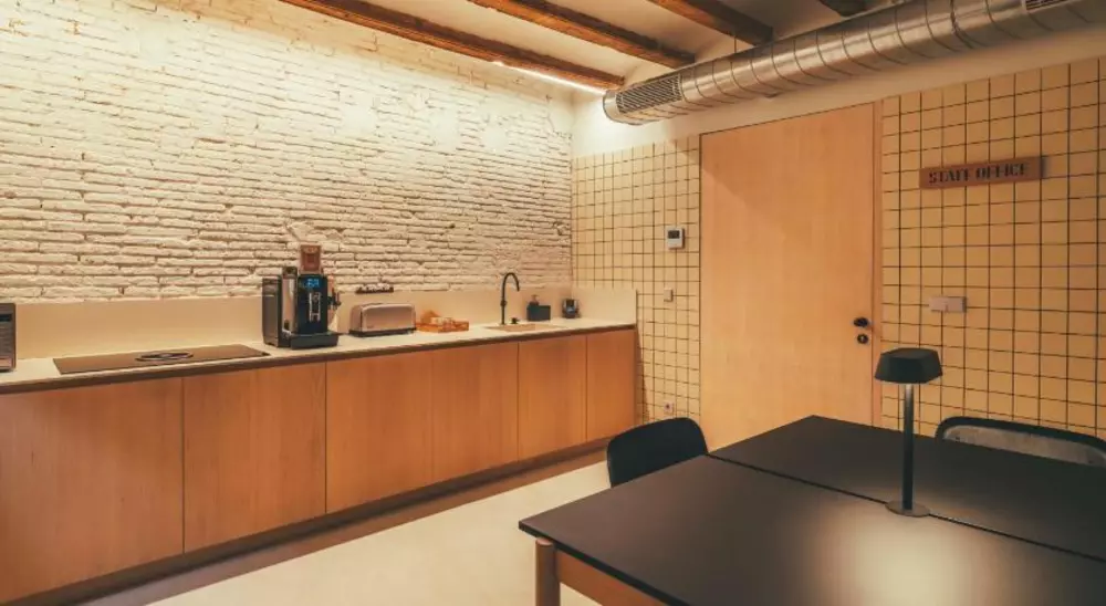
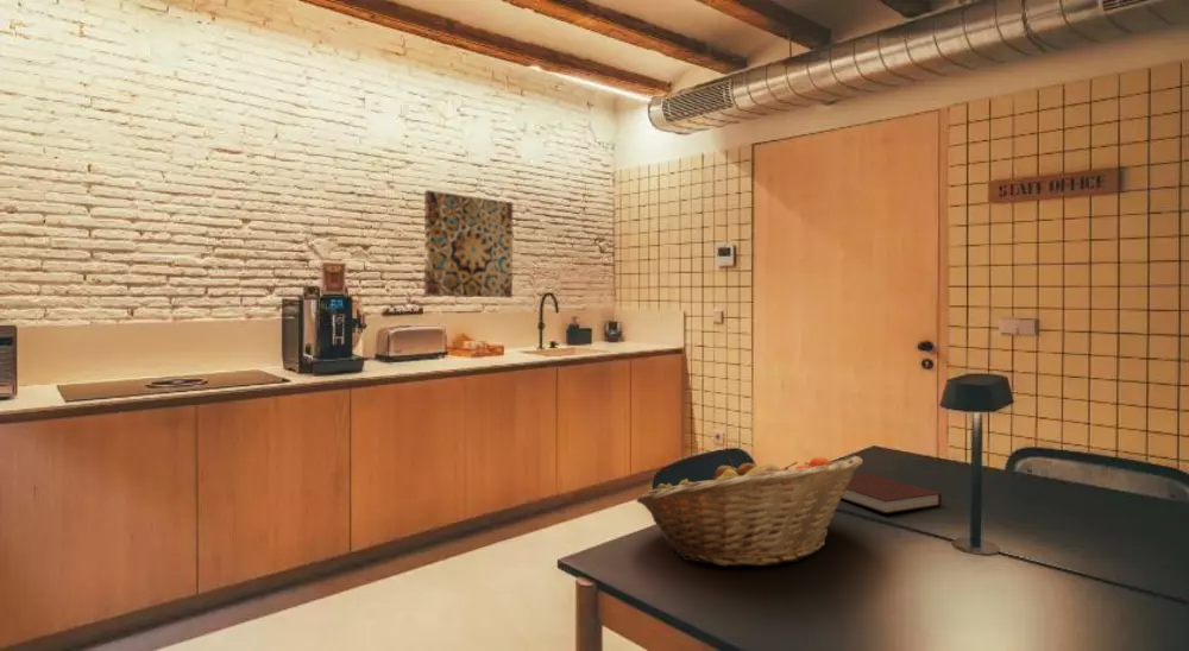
+ notebook [841,472,943,514]
+ fruit basket [635,454,864,568]
+ wall art [423,189,514,299]
